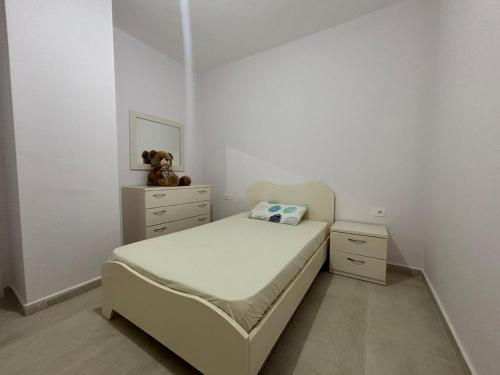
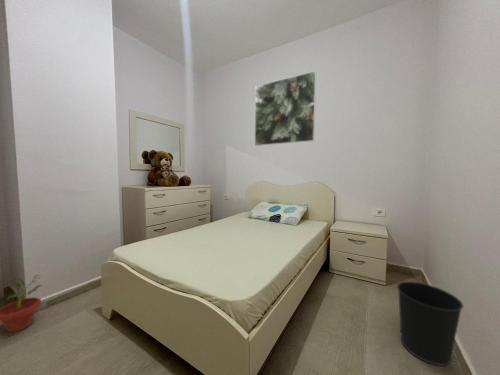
+ potted plant [0,274,43,333]
+ wastebasket [396,280,464,367]
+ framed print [254,70,317,147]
